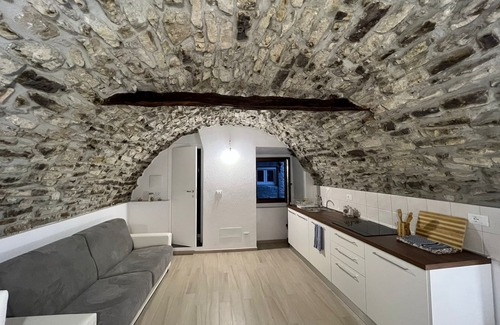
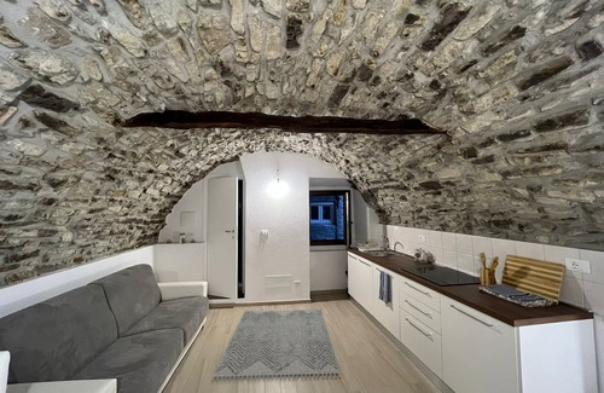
+ rug [210,308,342,383]
